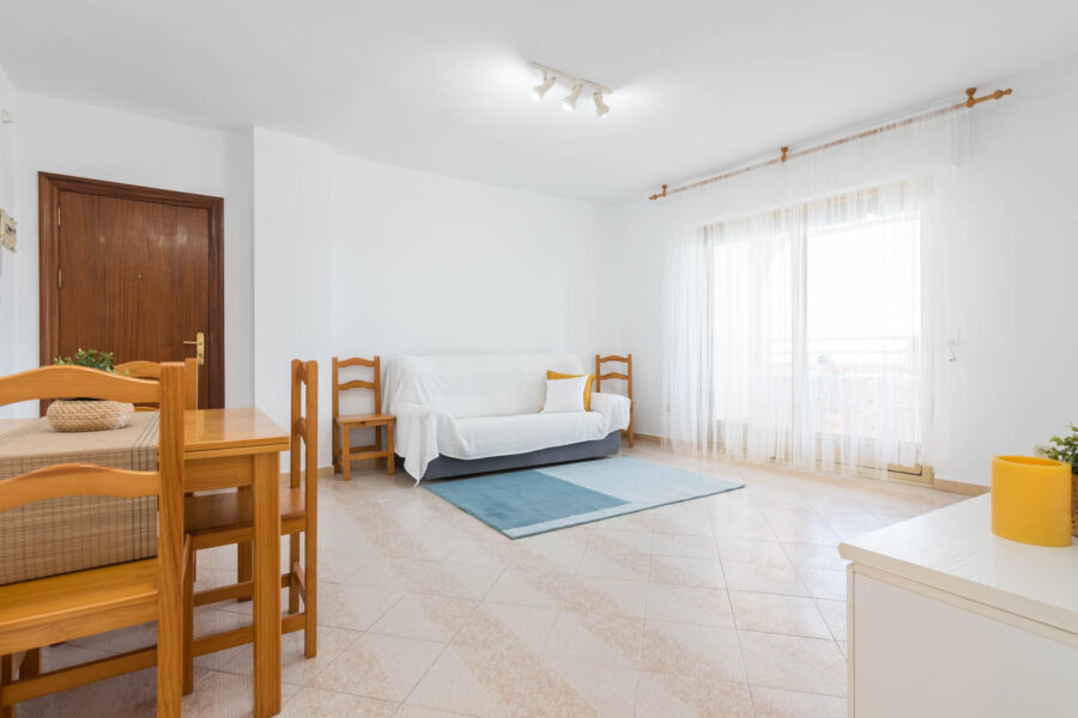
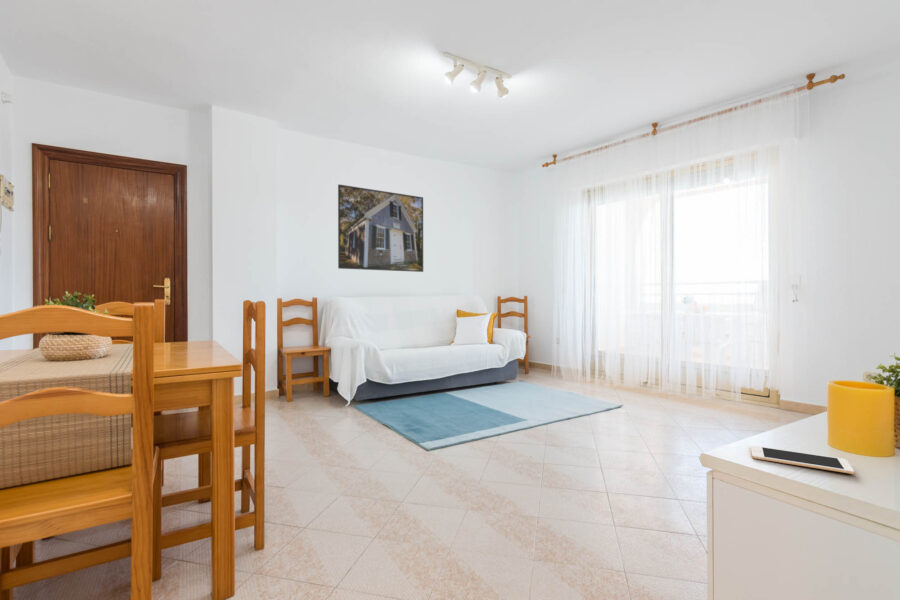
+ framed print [337,183,424,273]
+ cell phone [750,445,855,475]
